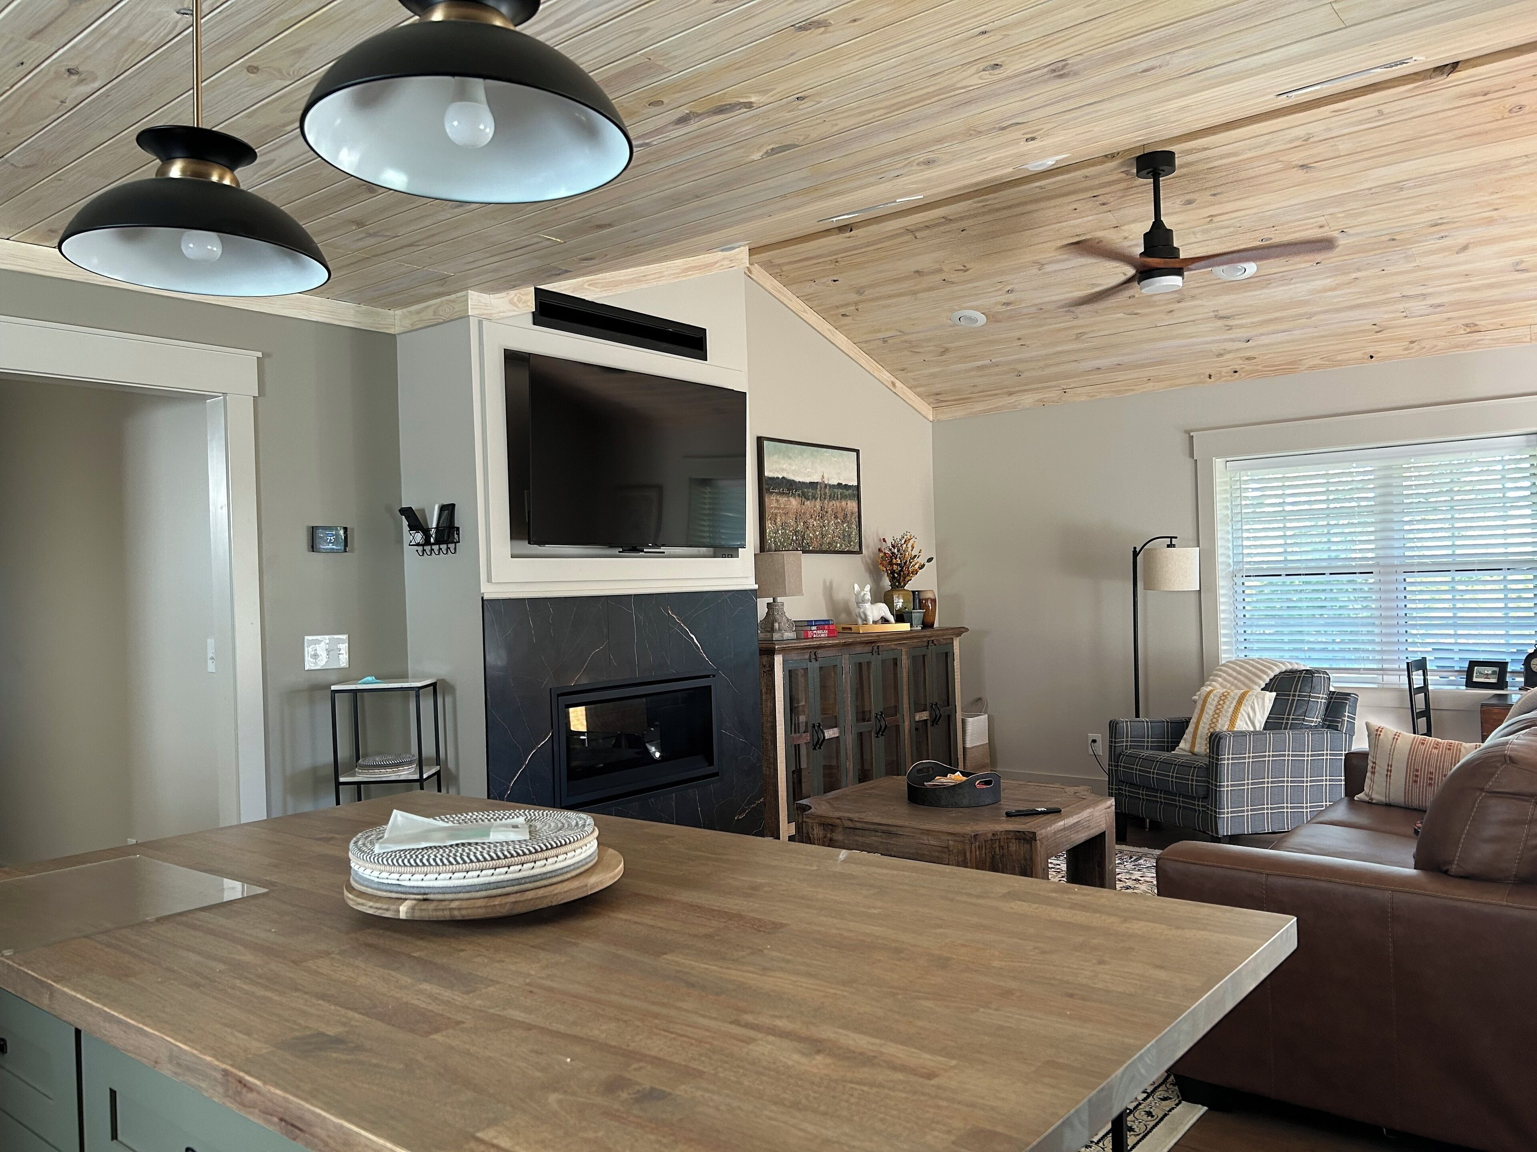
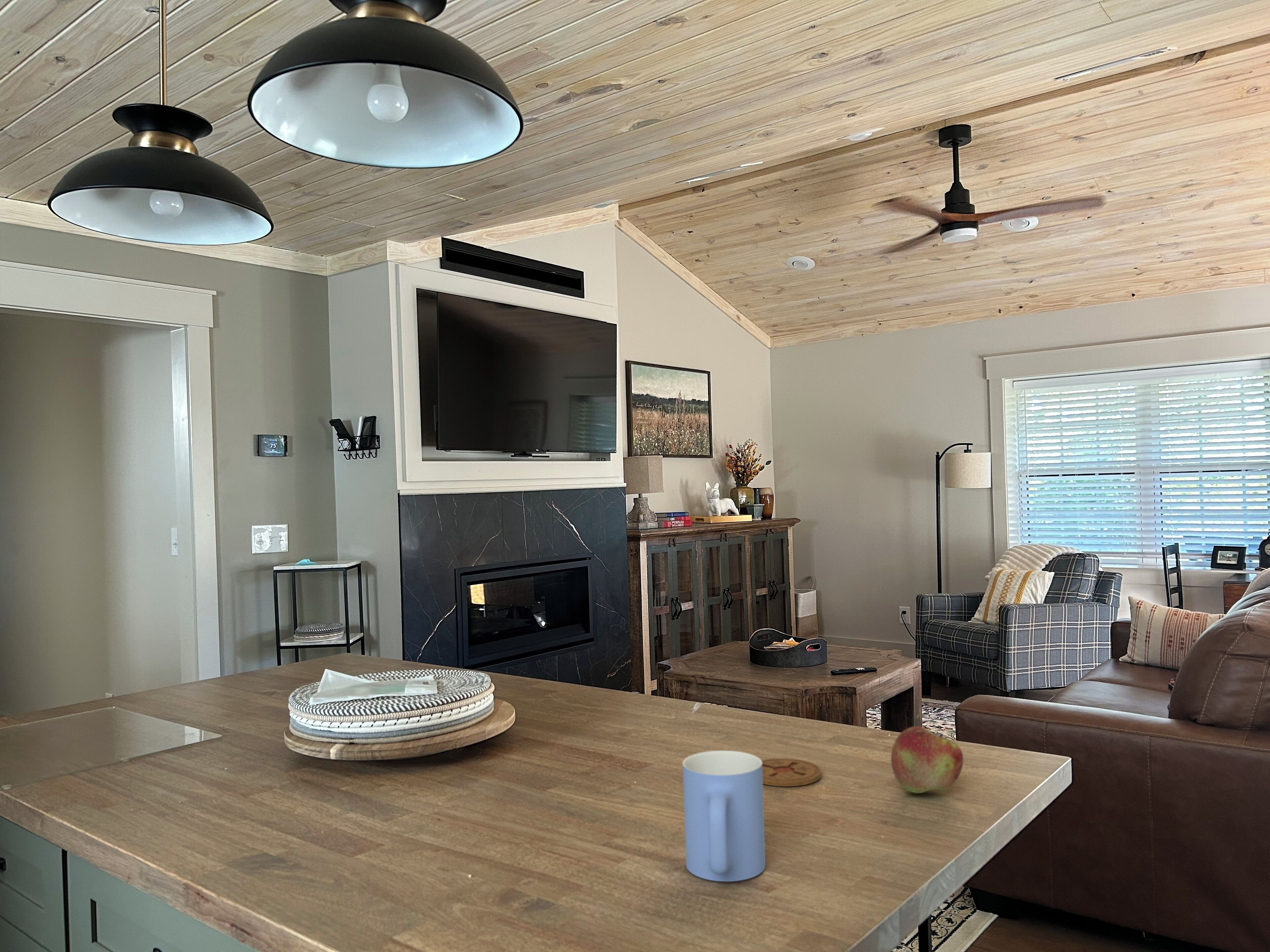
+ mug [682,750,766,882]
+ fruit [891,726,964,793]
+ coaster [761,758,822,787]
